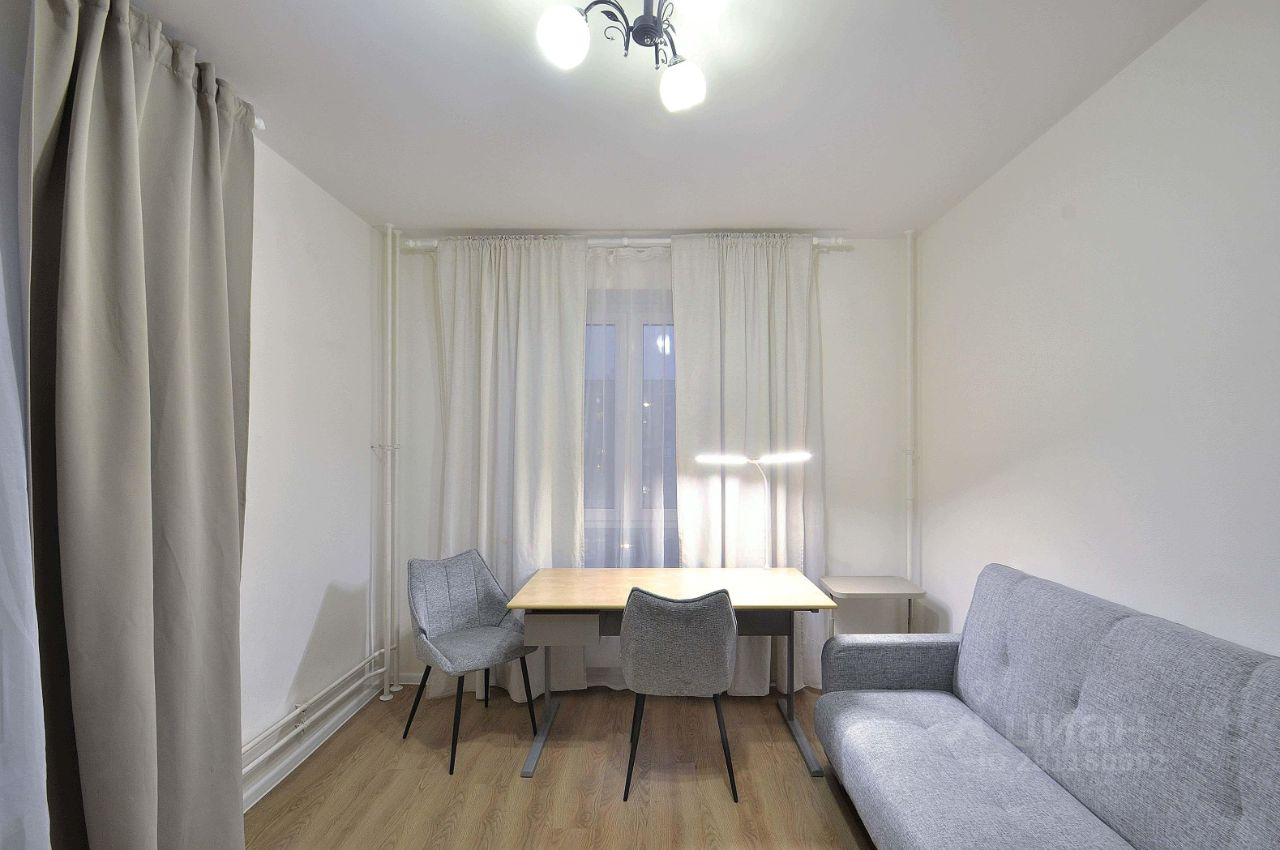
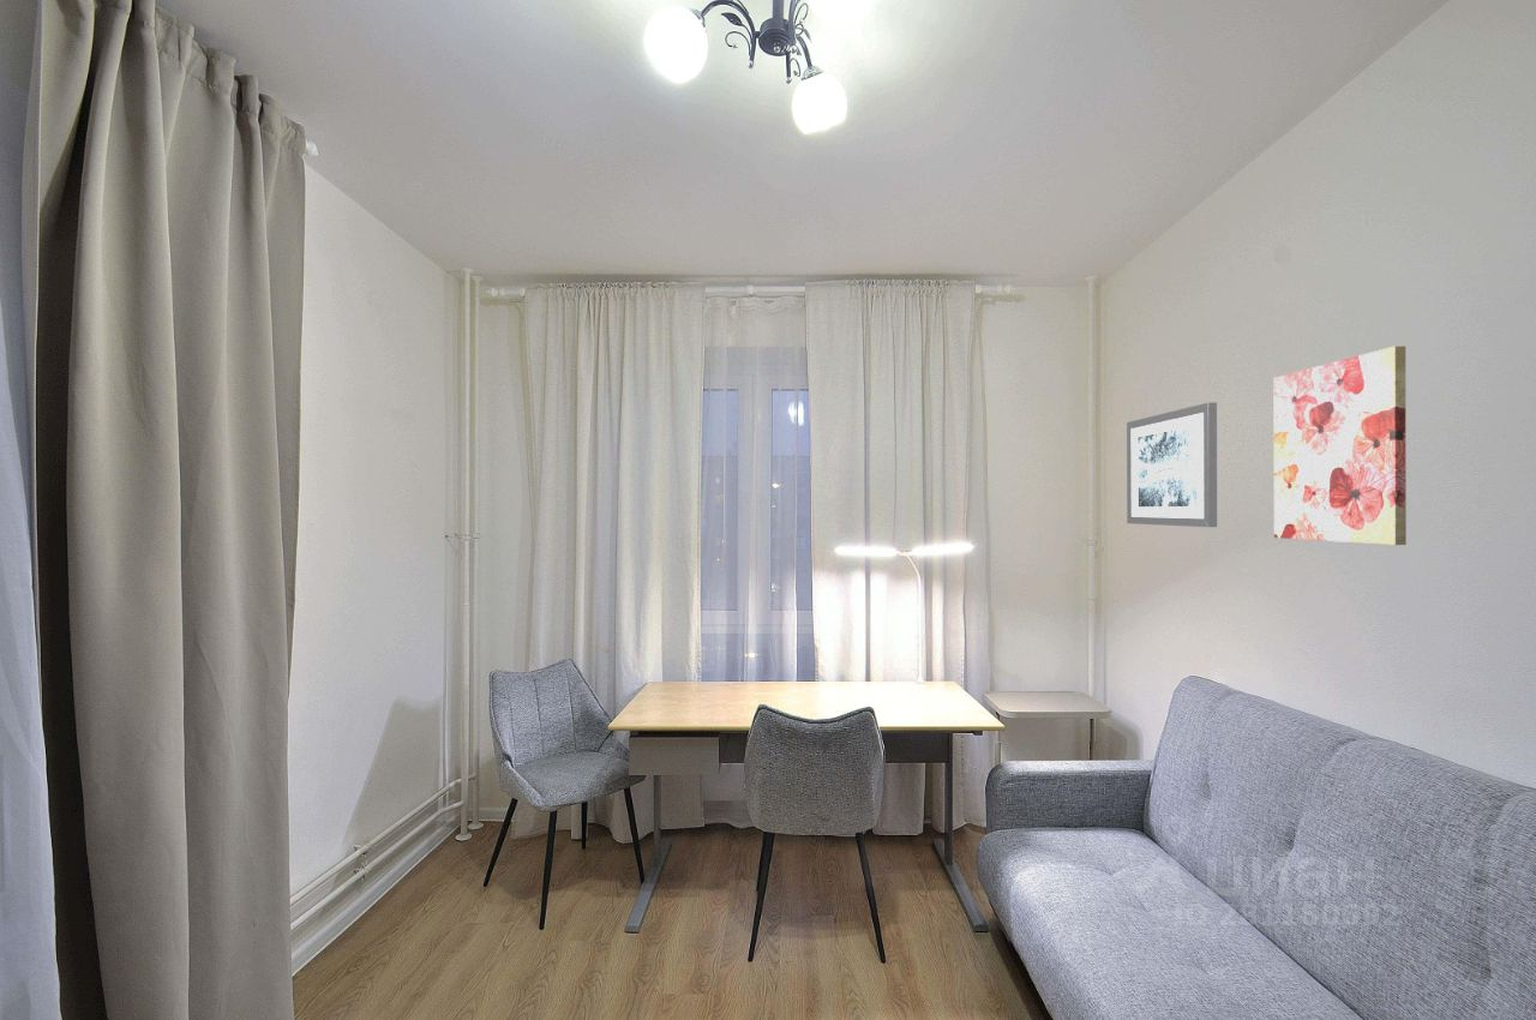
+ wall art [1273,344,1408,546]
+ wall art [1126,401,1218,528]
